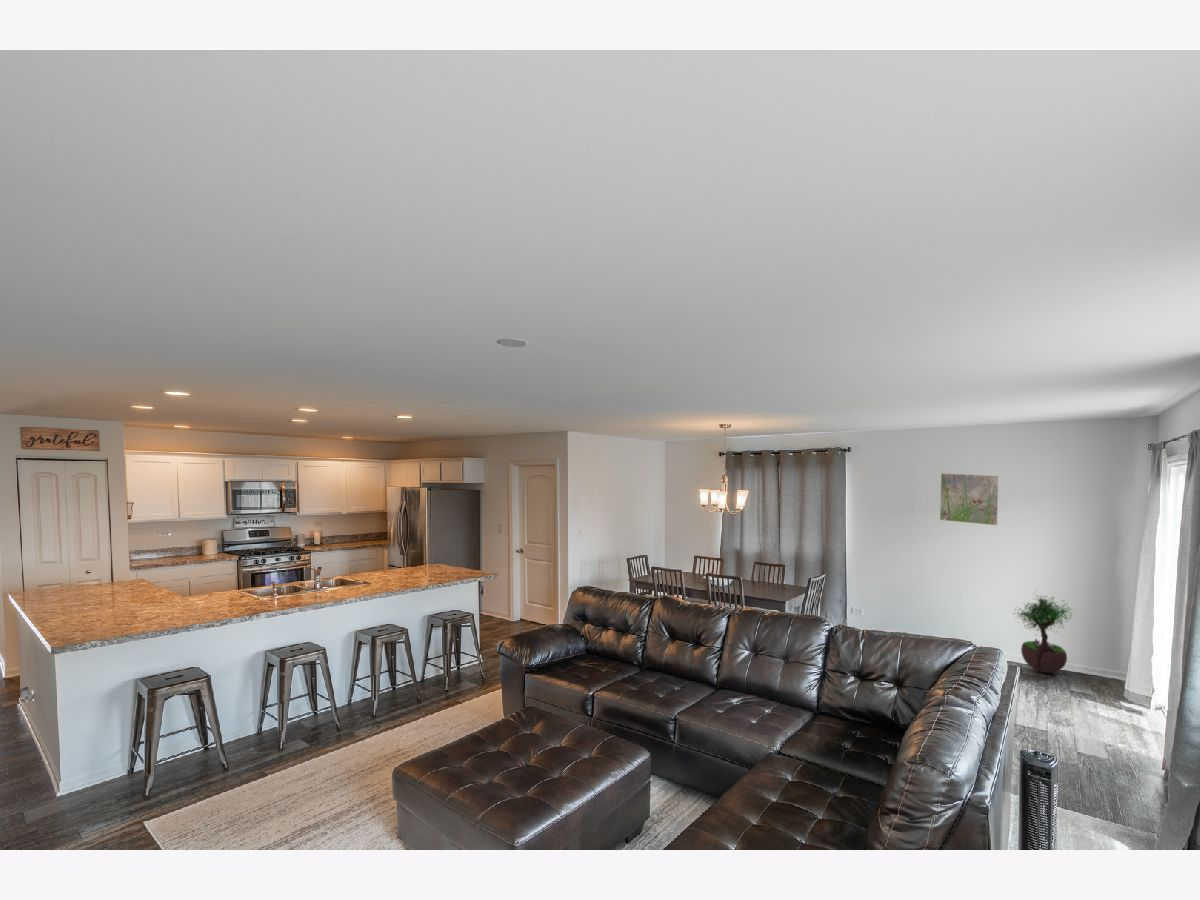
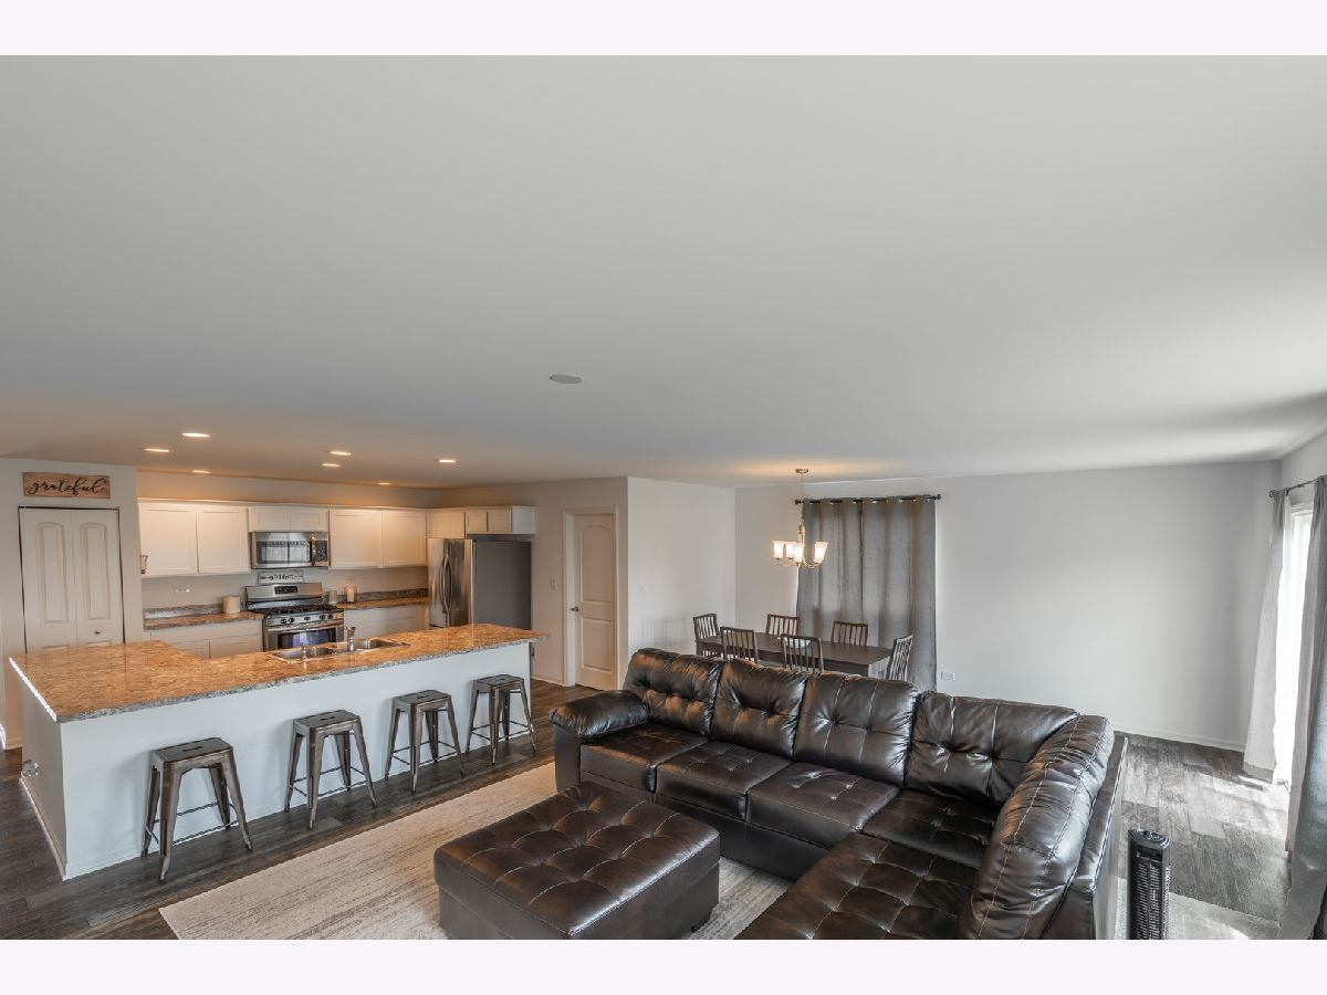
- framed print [939,472,1000,526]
- potted tree [1011,588,1077,674]
